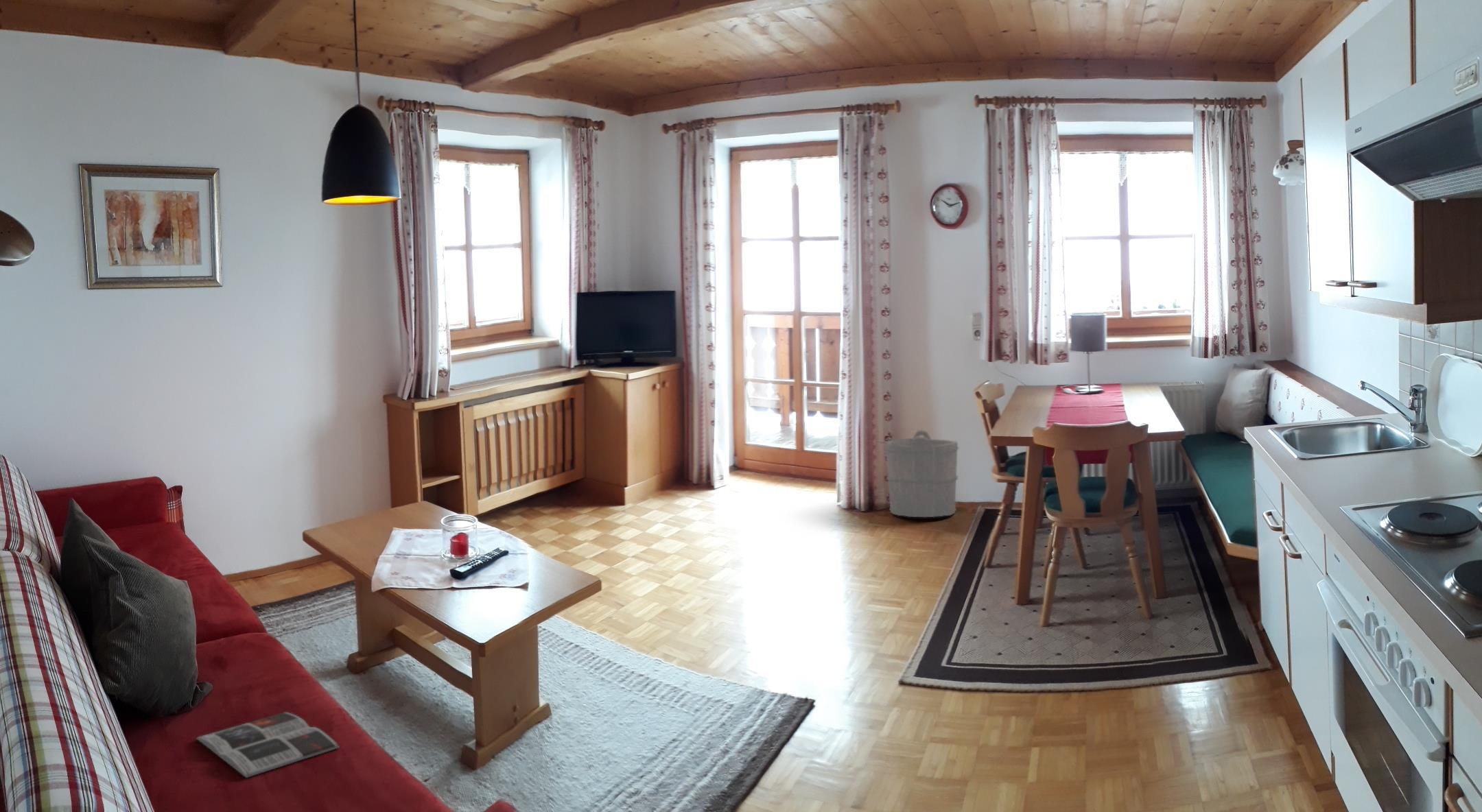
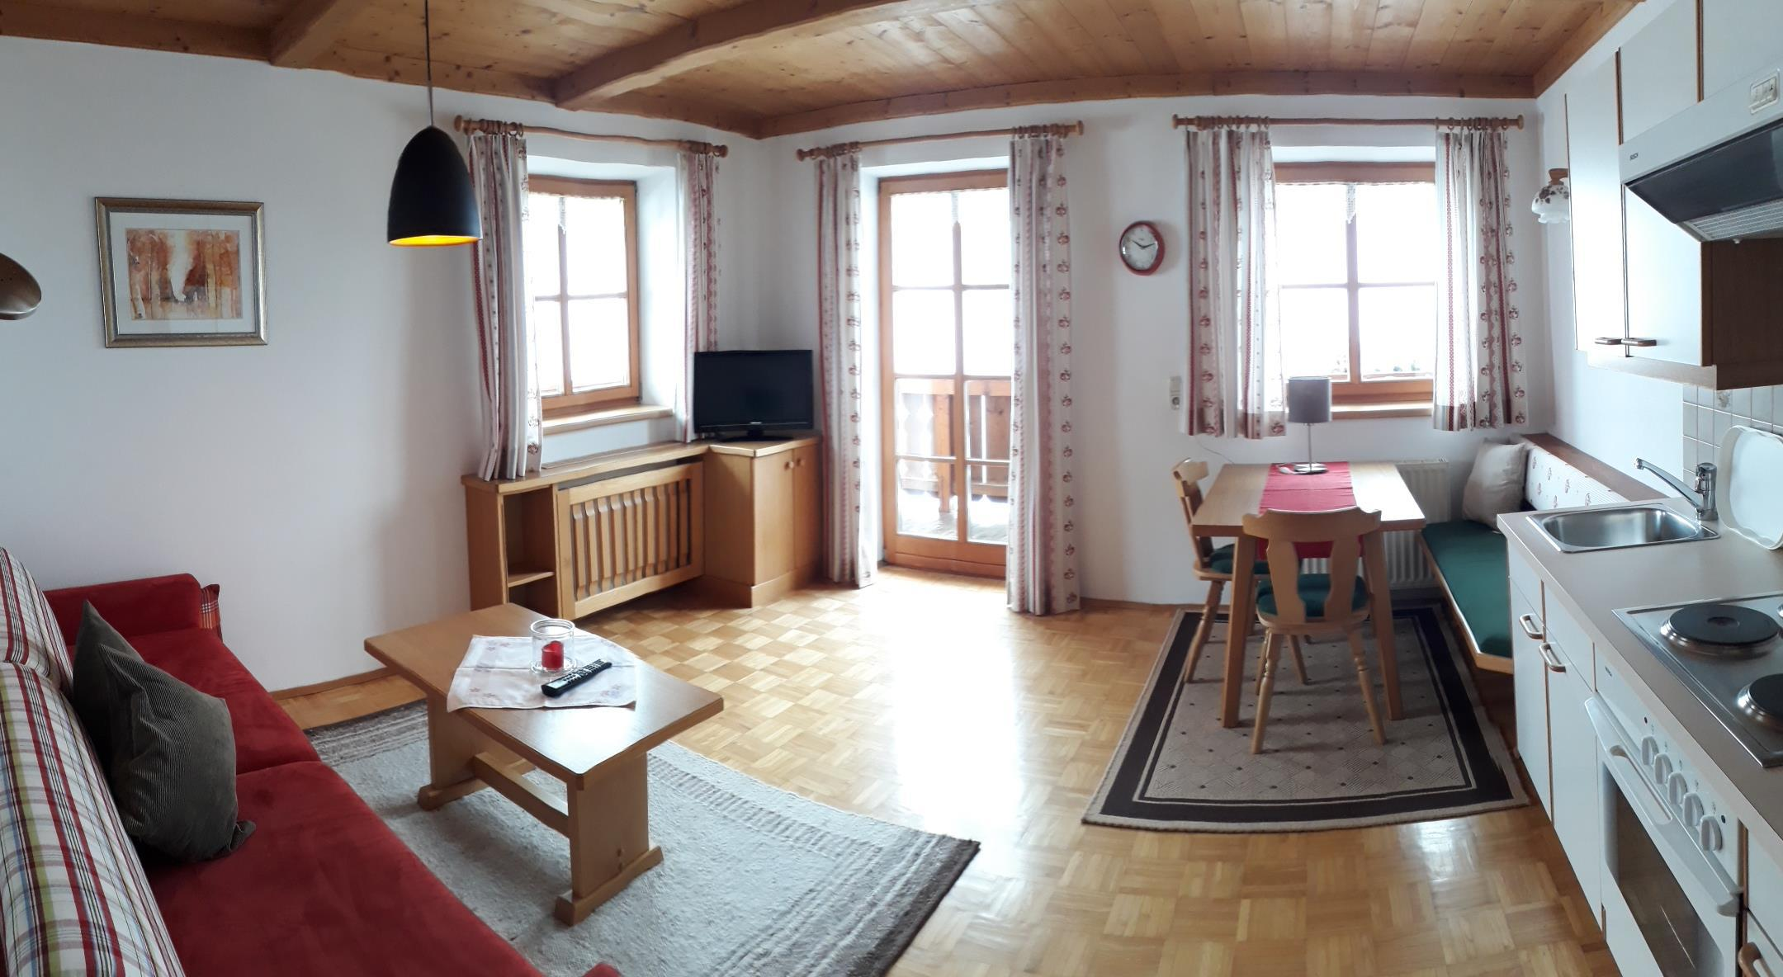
- bucket [878,429,960,518]
- magazine [196,711,340,778]
